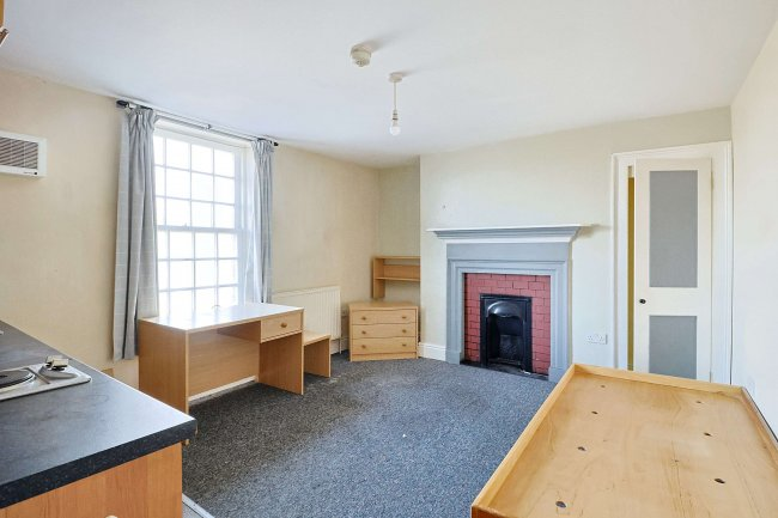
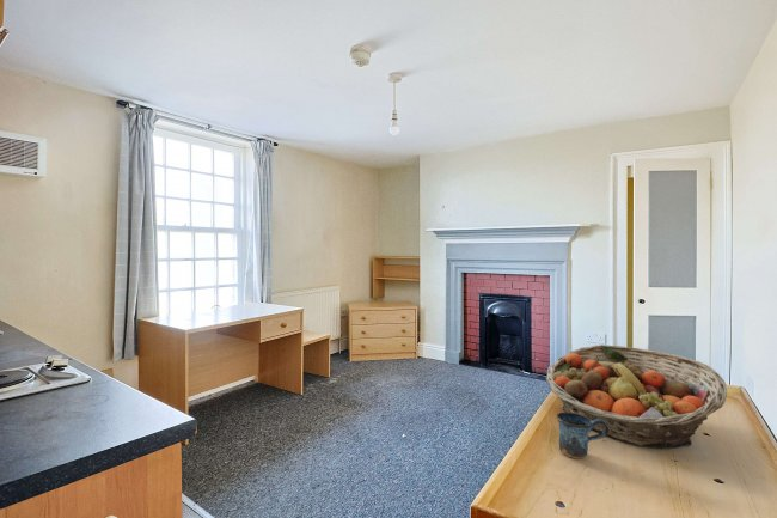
+ fruit basket [545,343,728,449]
+ mug [556,412,610,459]
